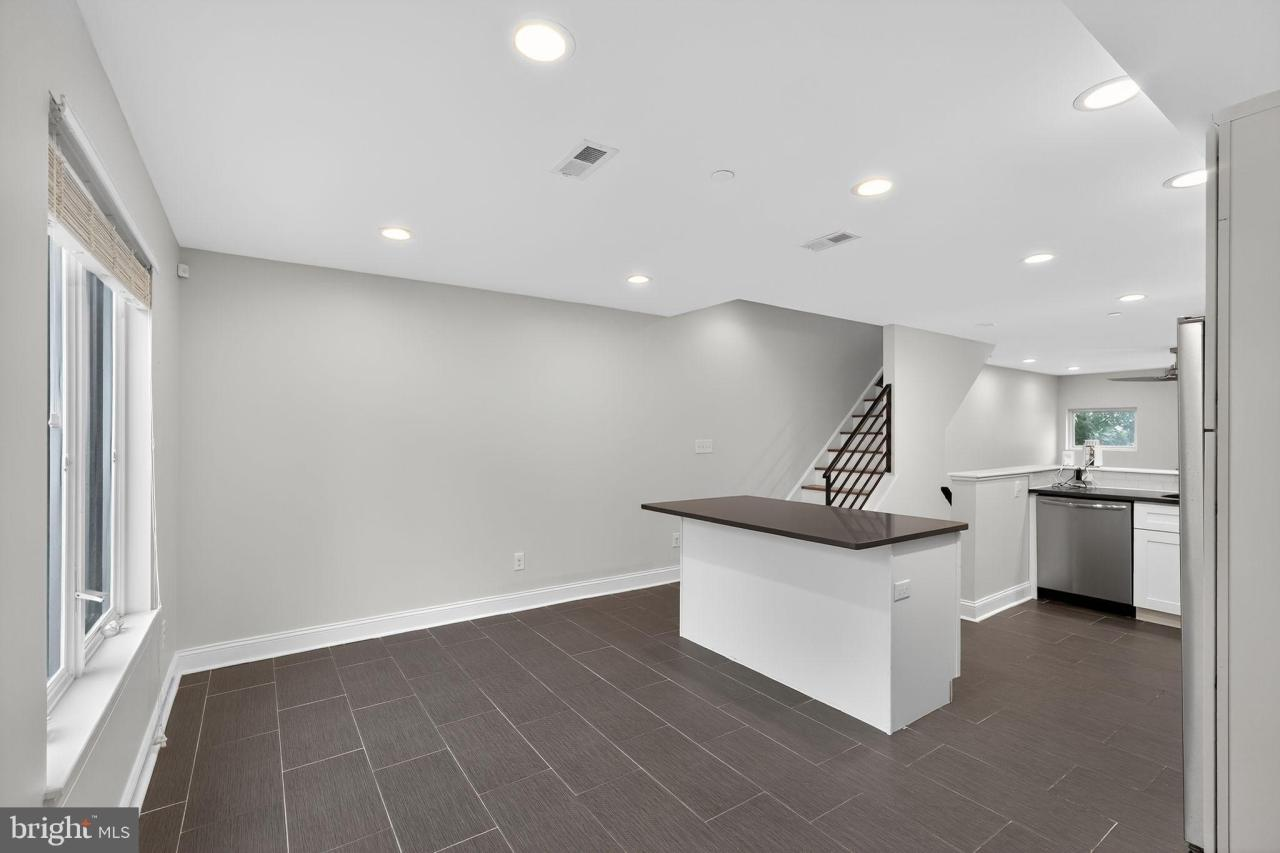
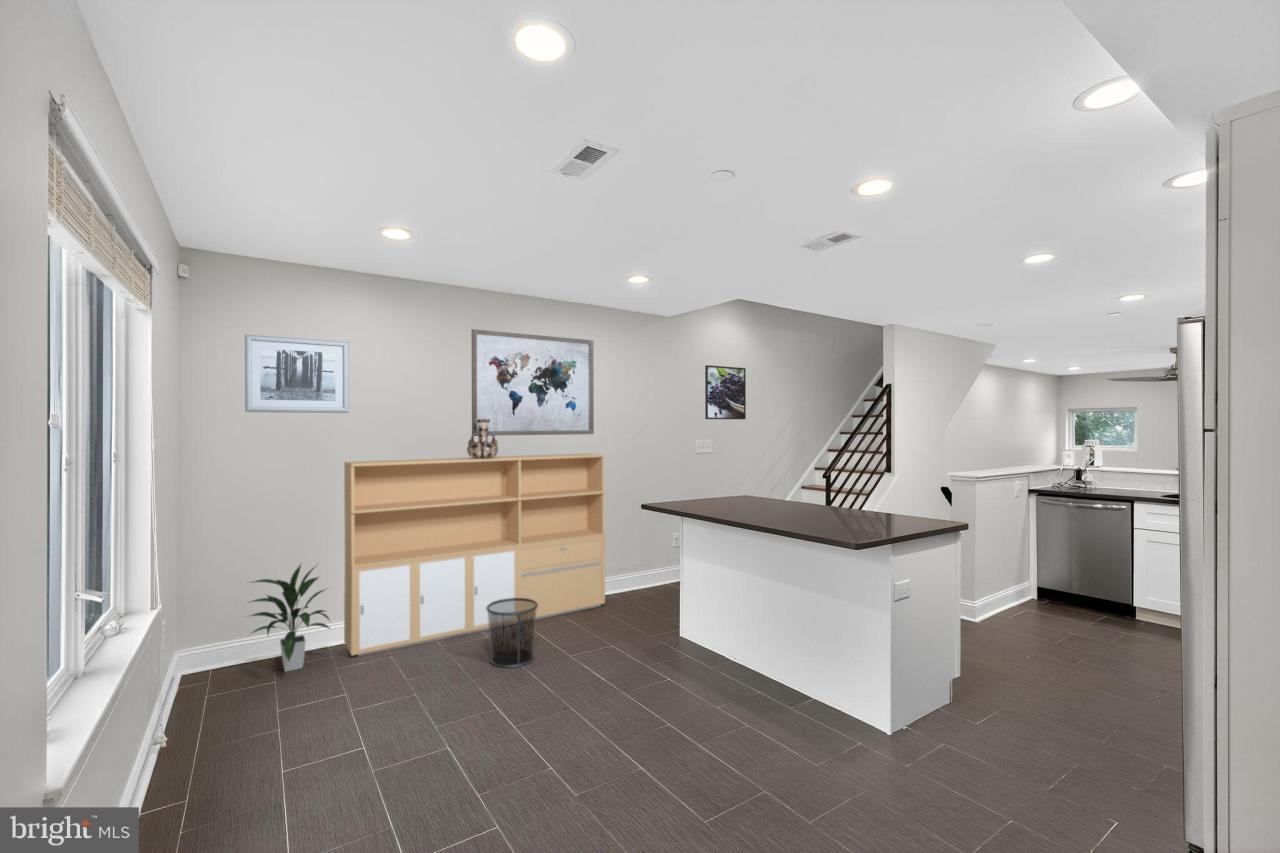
+ decorative vase [466,419,499,459]
+ storage cabinet [343,453,607,657]
+ wall art [471,328,595,437]
+ indoor plant [244,561,332,673]
+ waste bin [486,598,538,669]
+ wall art [244,334,350,414]
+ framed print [704,364,747,420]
